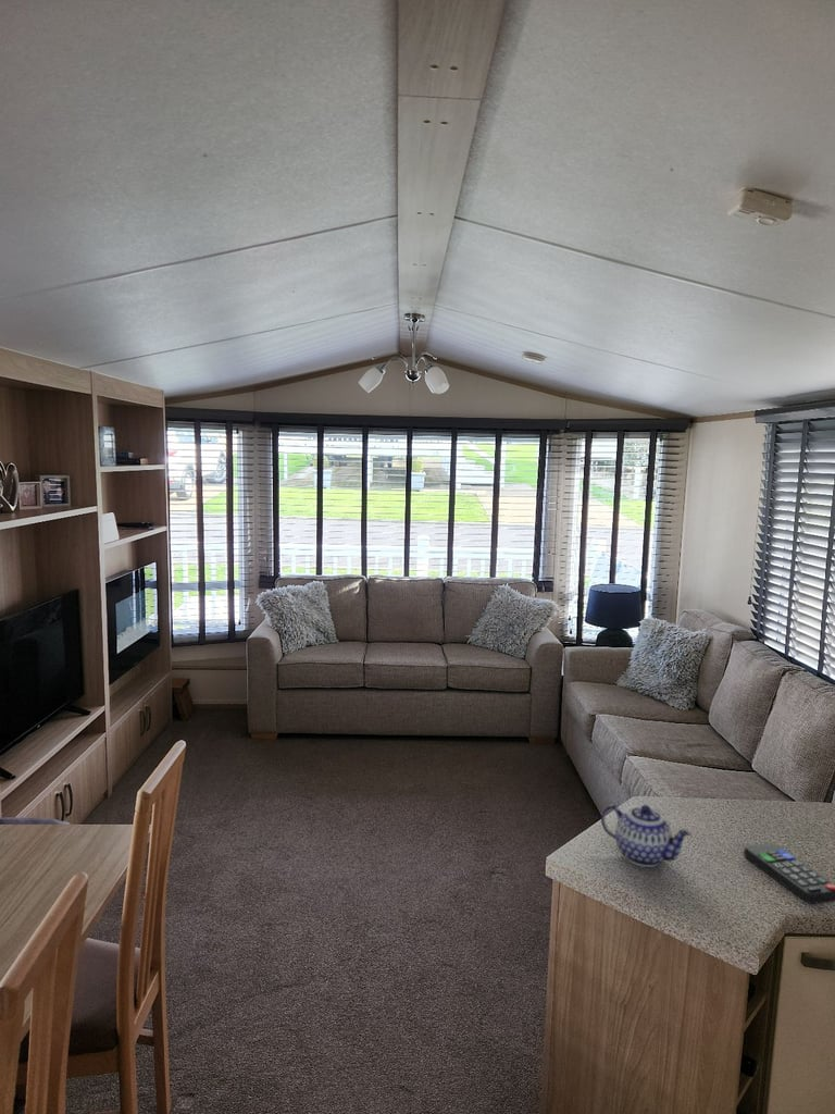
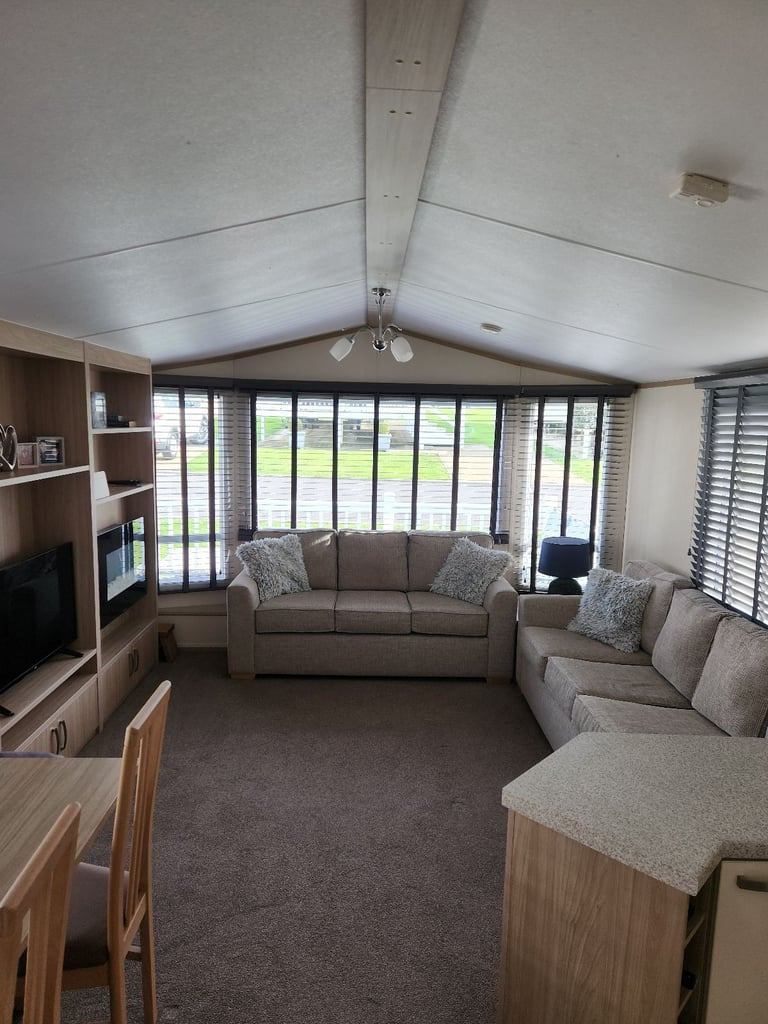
- remote control [743,842,835,905]
- teapot [600,804,693,868]
